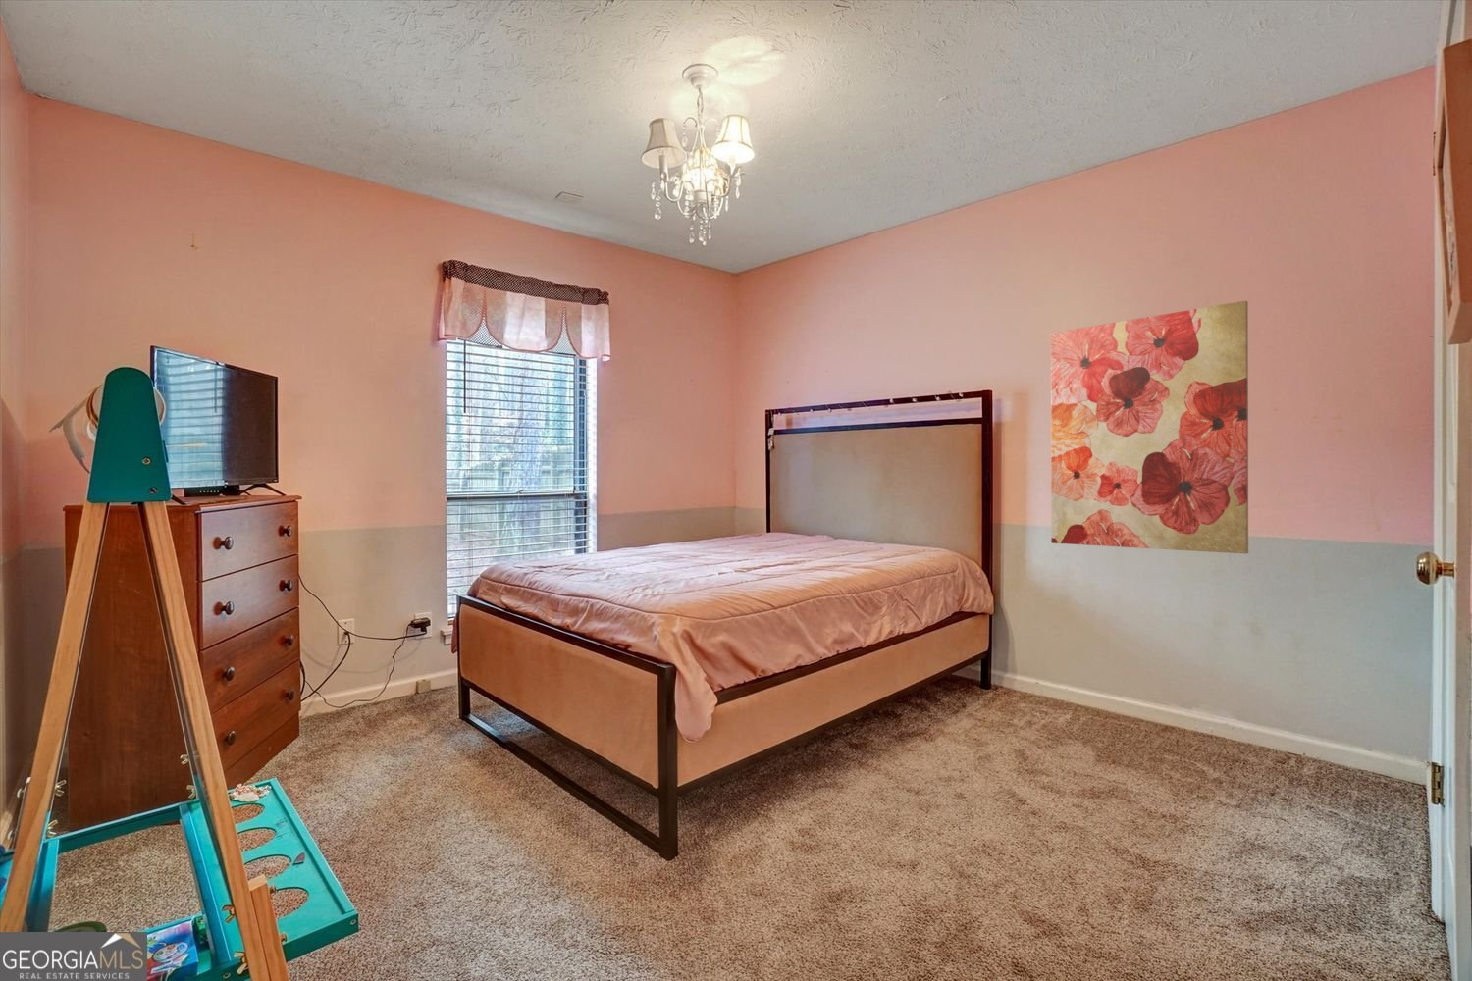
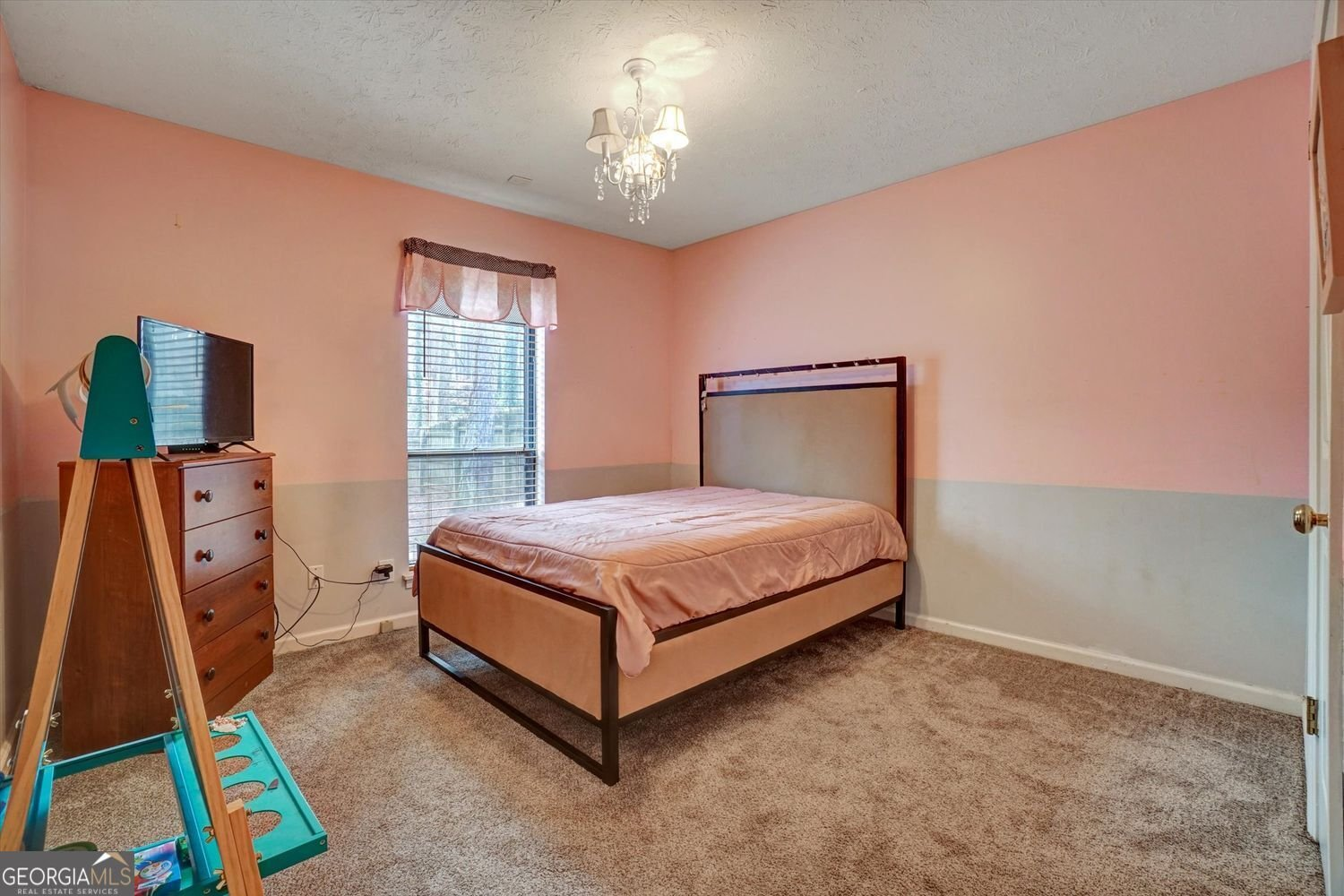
- wall art [1050,299,1250,554]
